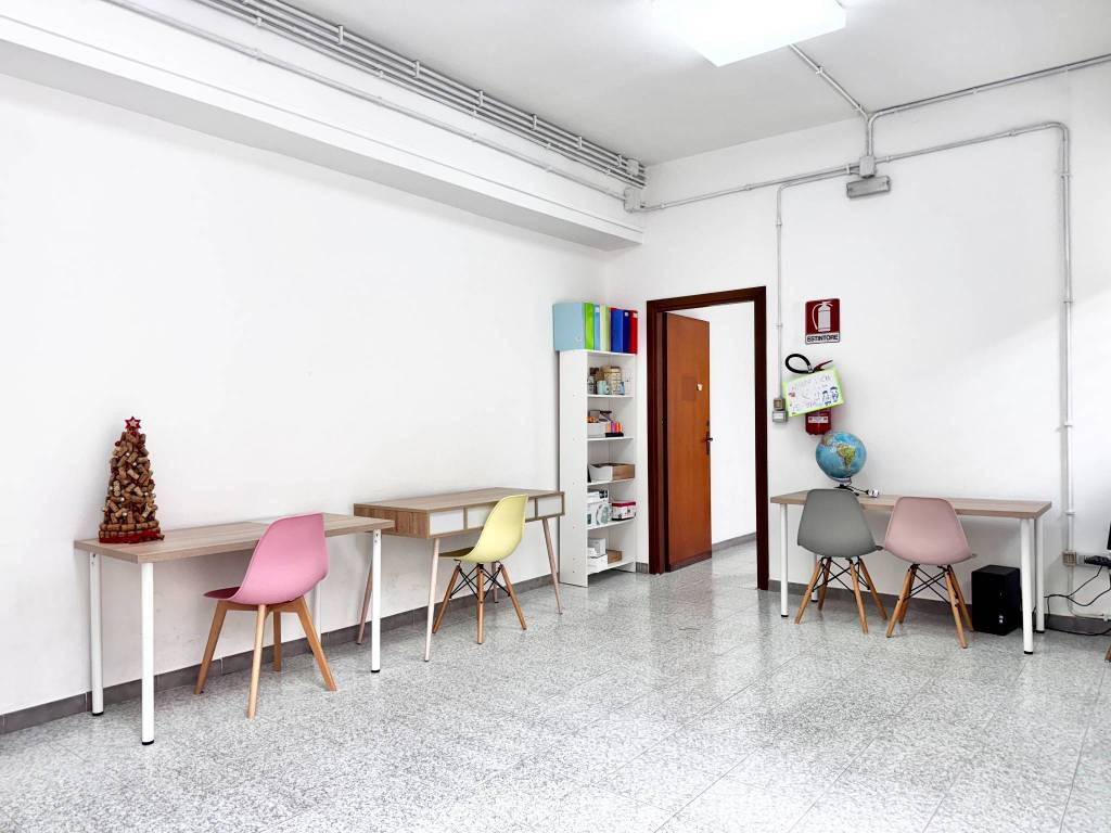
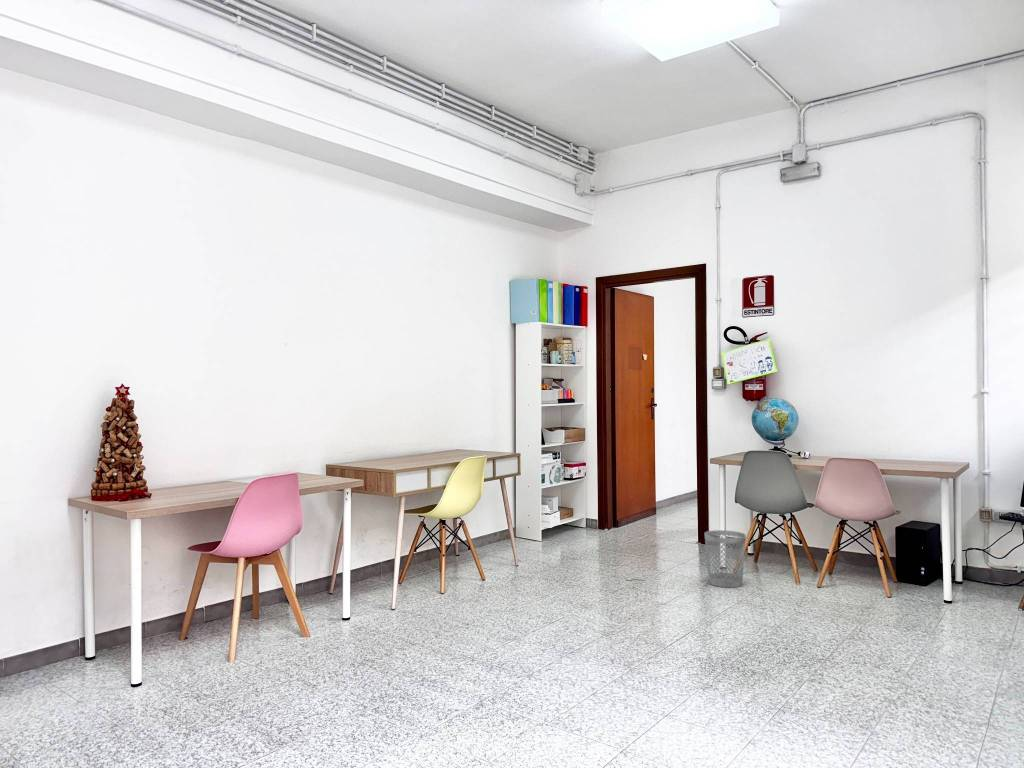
+ wastebasket [704,529,747,589]
